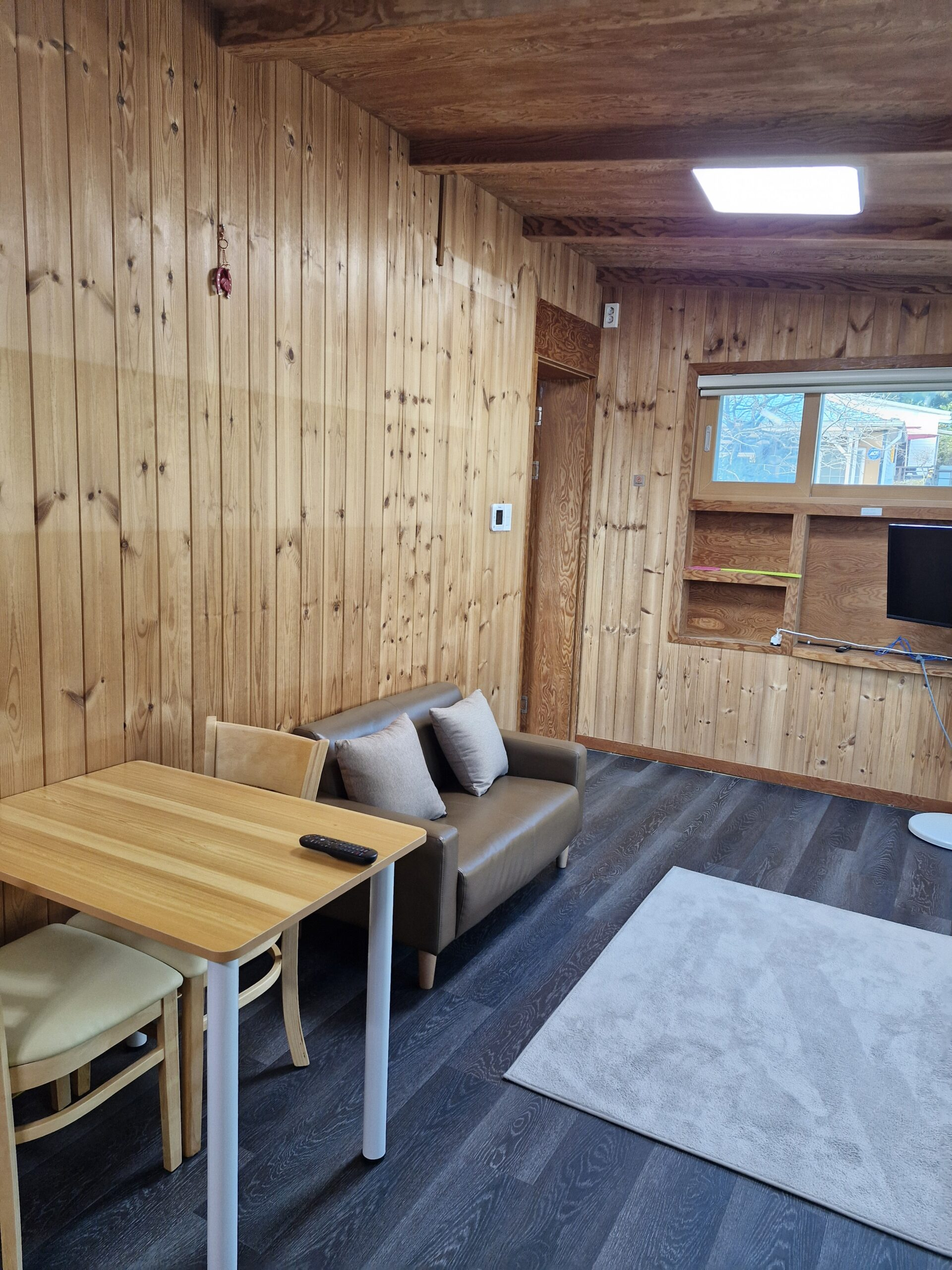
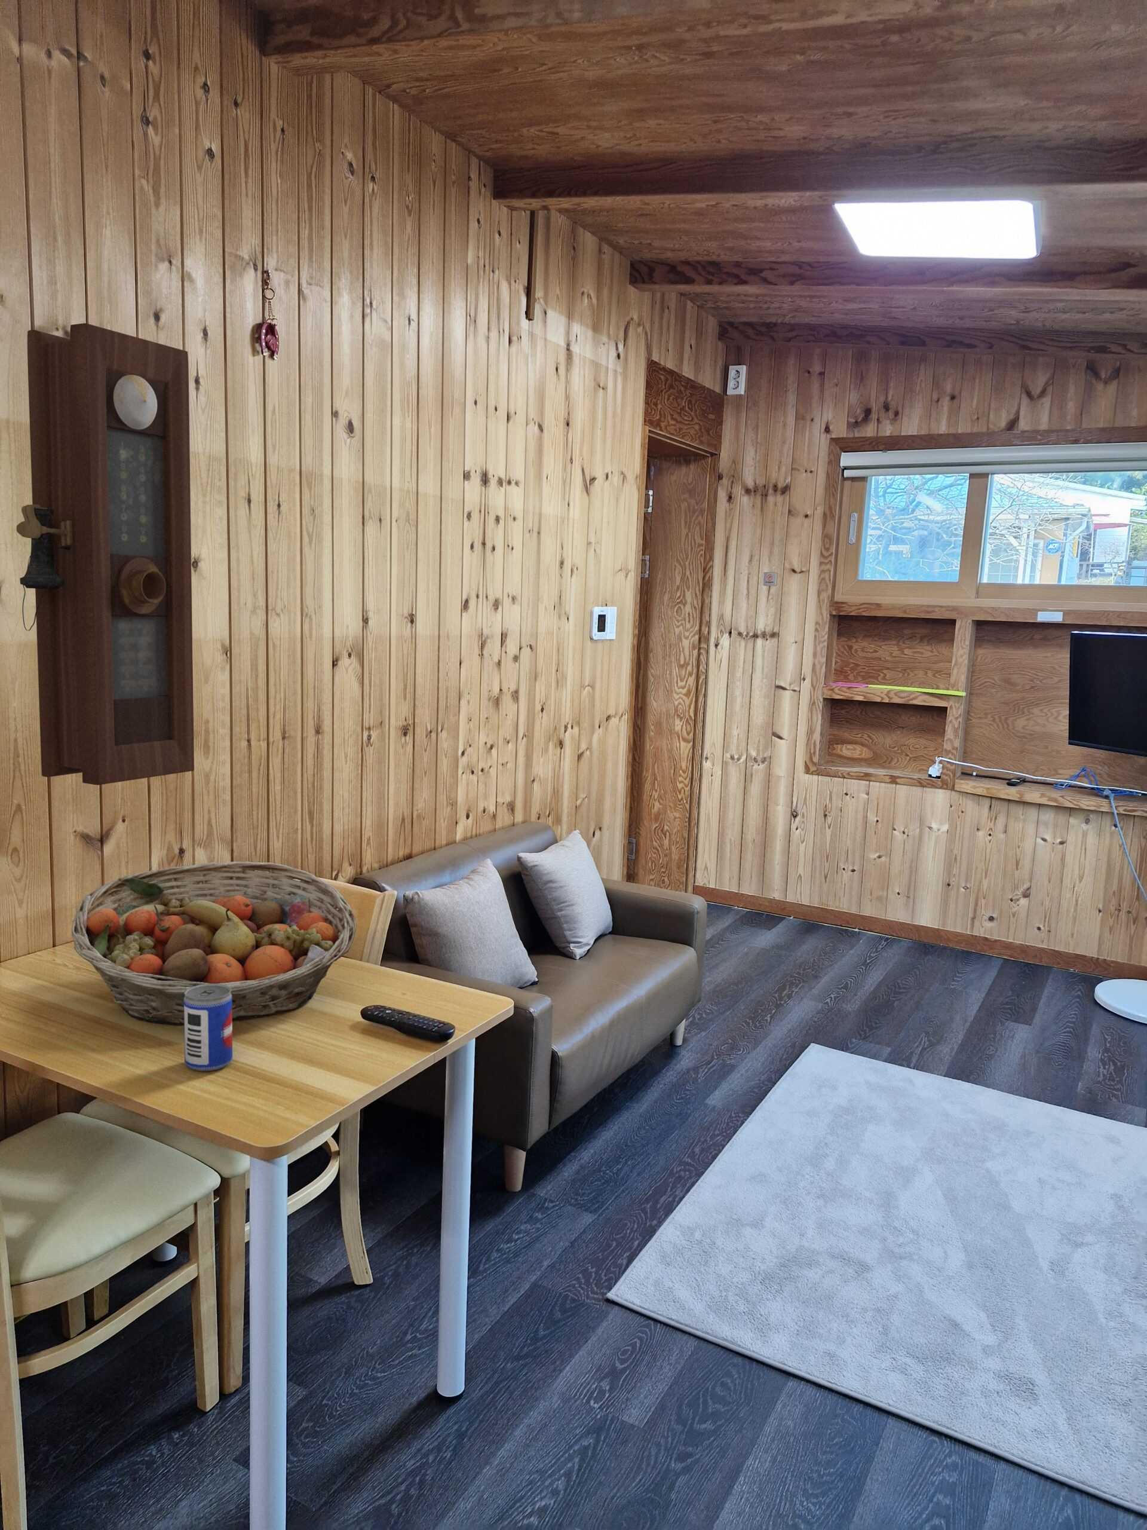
+ beer can [183,984,233,1072]
+ pendulum clock [16,323,195,785]
+ fruit basket [71,861,358,1026]
